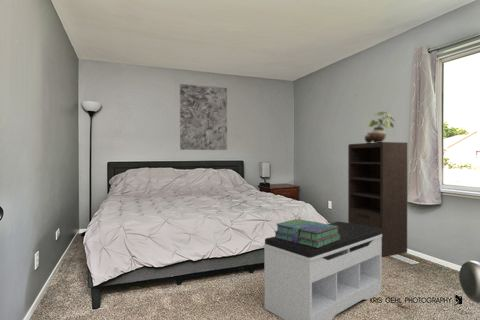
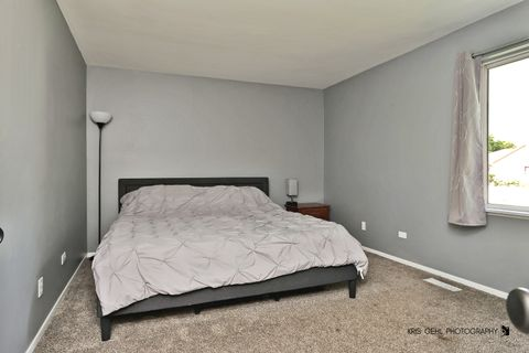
- shelving unit [347,141,408,257]
- wall art [179,83,228,151]
- bench [263,220,383,320]
- stack of books [273,218,340,248]
- potted plant [364,111,396,143]
